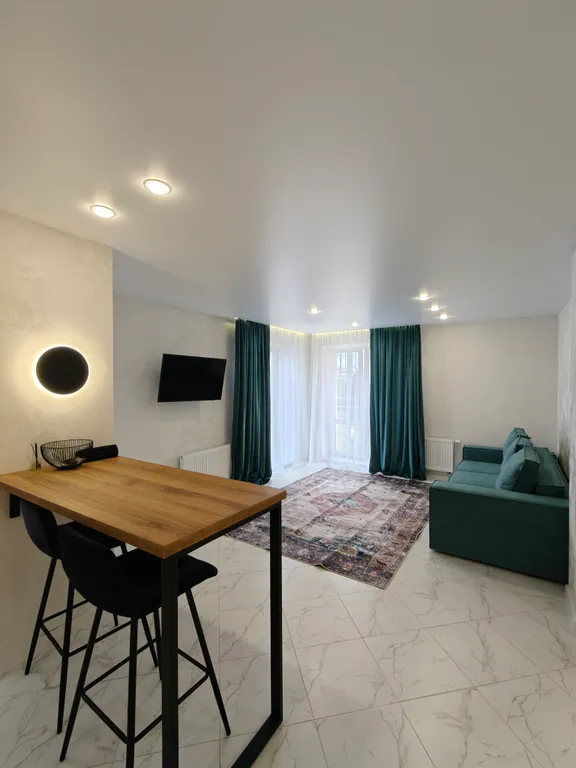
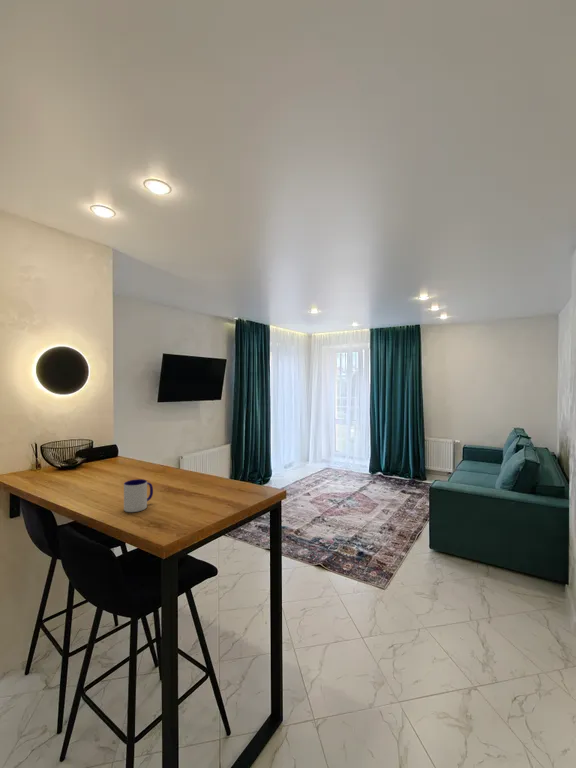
+ mug [123,478,154,513]
